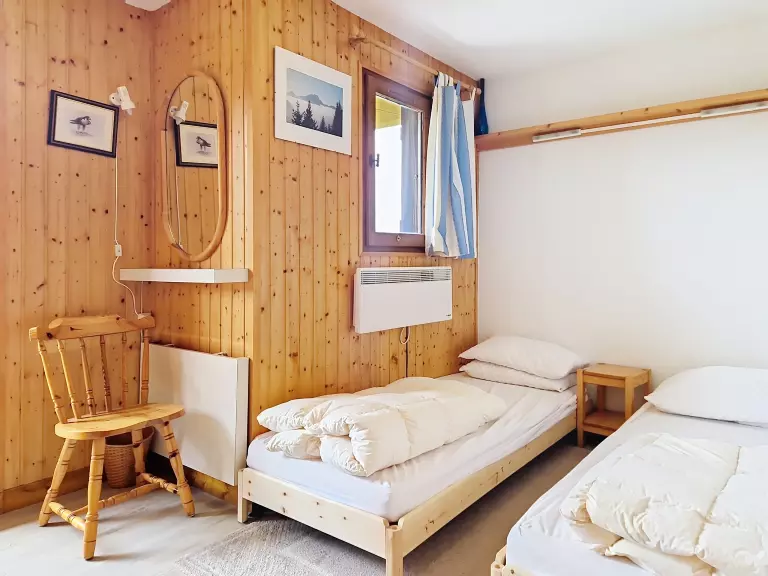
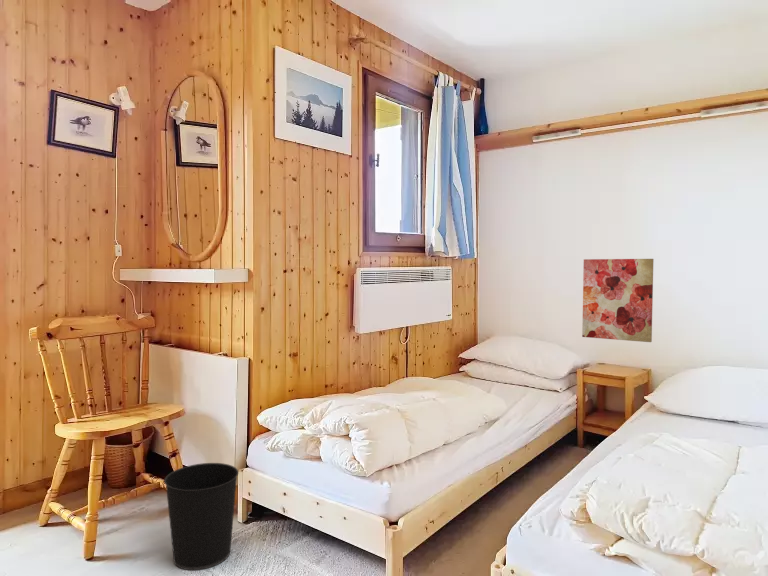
+ wall art [581,258,654,343]
+ wastebasket [163,462,240,571]
